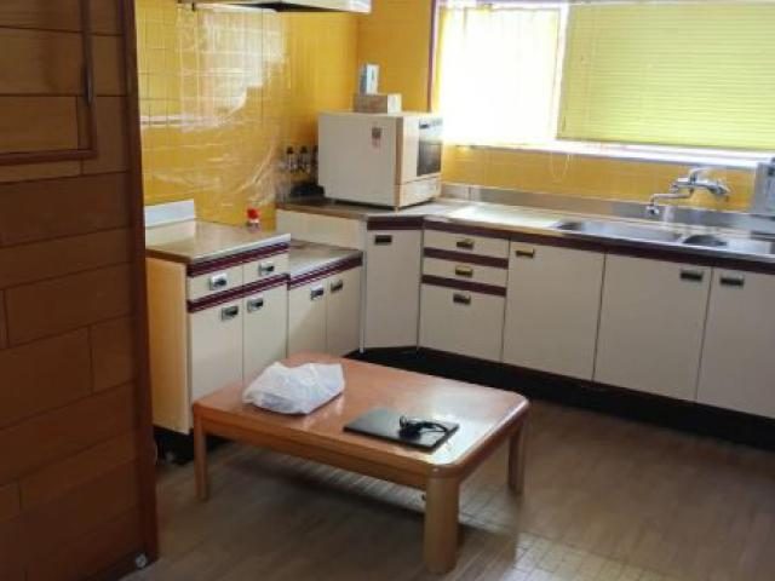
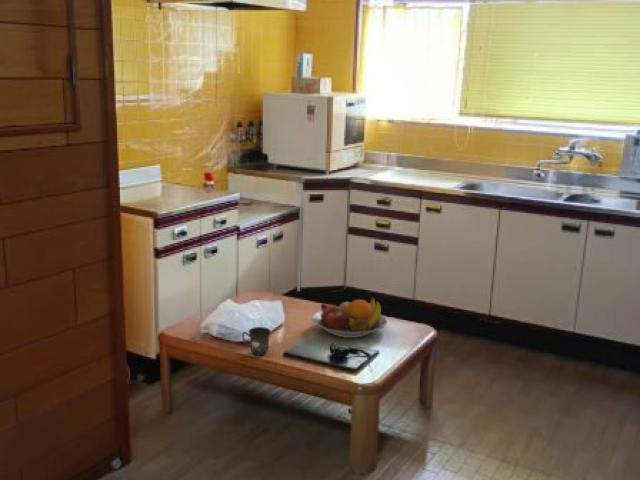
+ fruit bowl [310,297,388,339]
+ mug [241,326,272,357]
